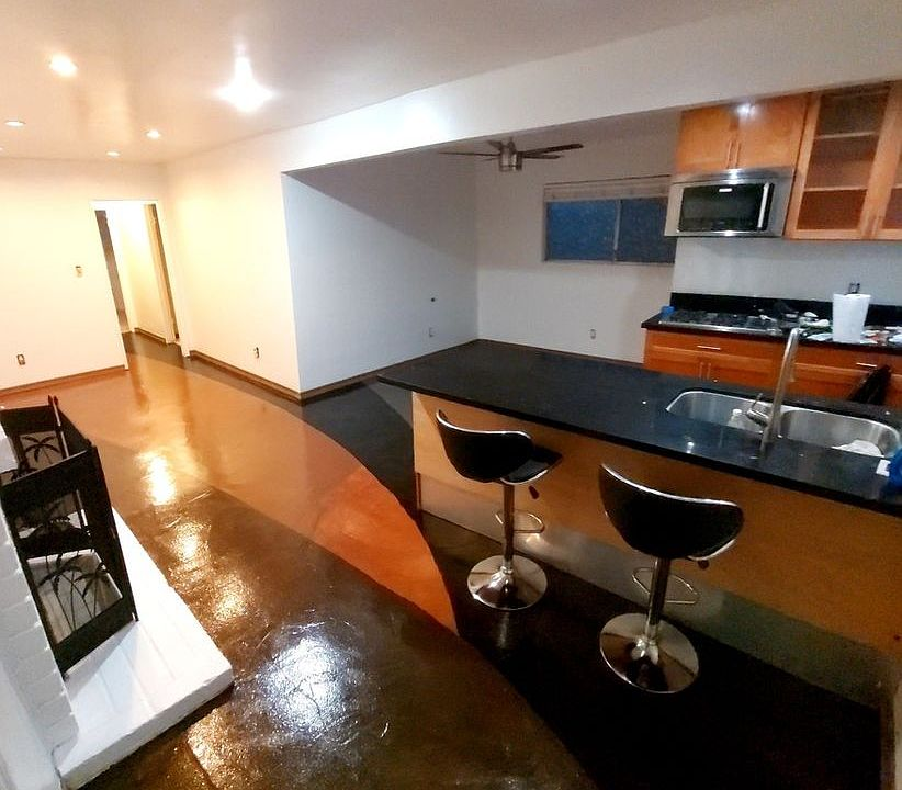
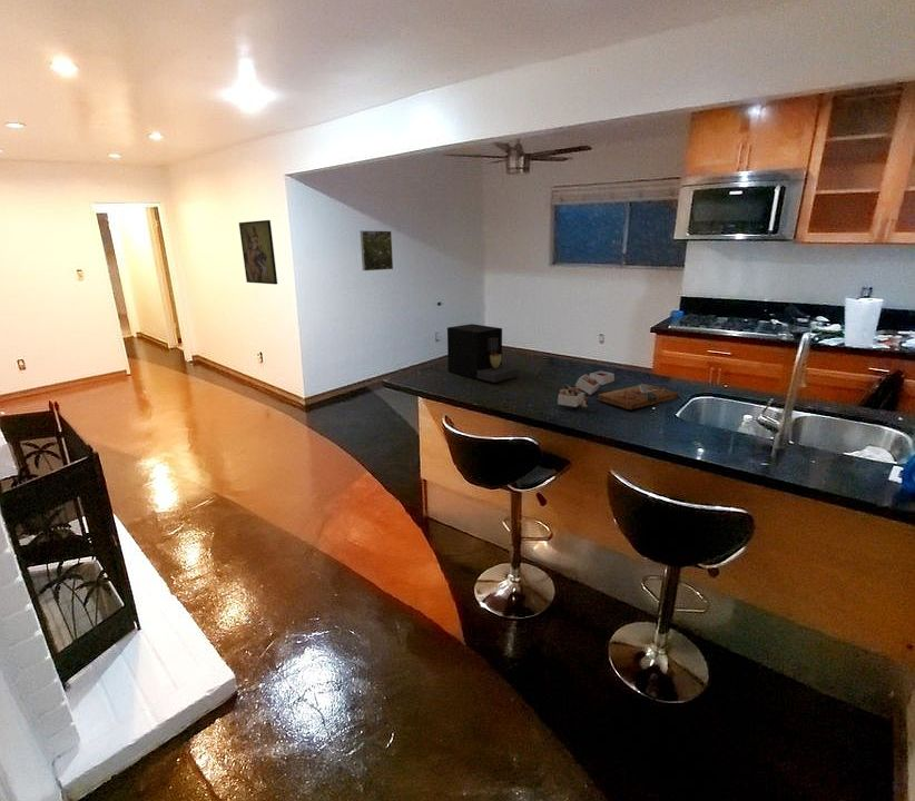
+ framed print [360,229,394,271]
+ coffee maker [446,323,520,384]
+ cutting board [557,370,680,411]
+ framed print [238,219,278,286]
